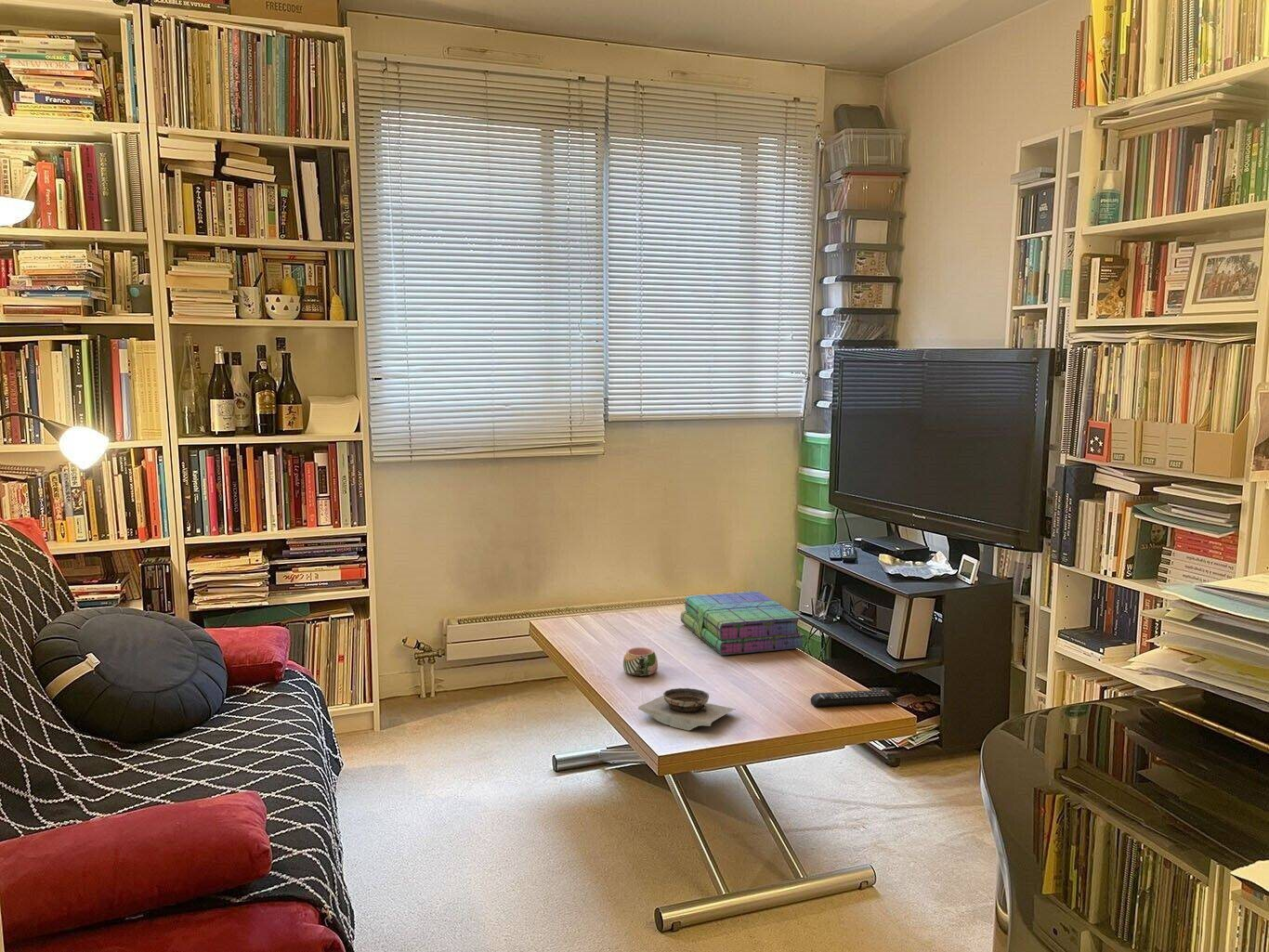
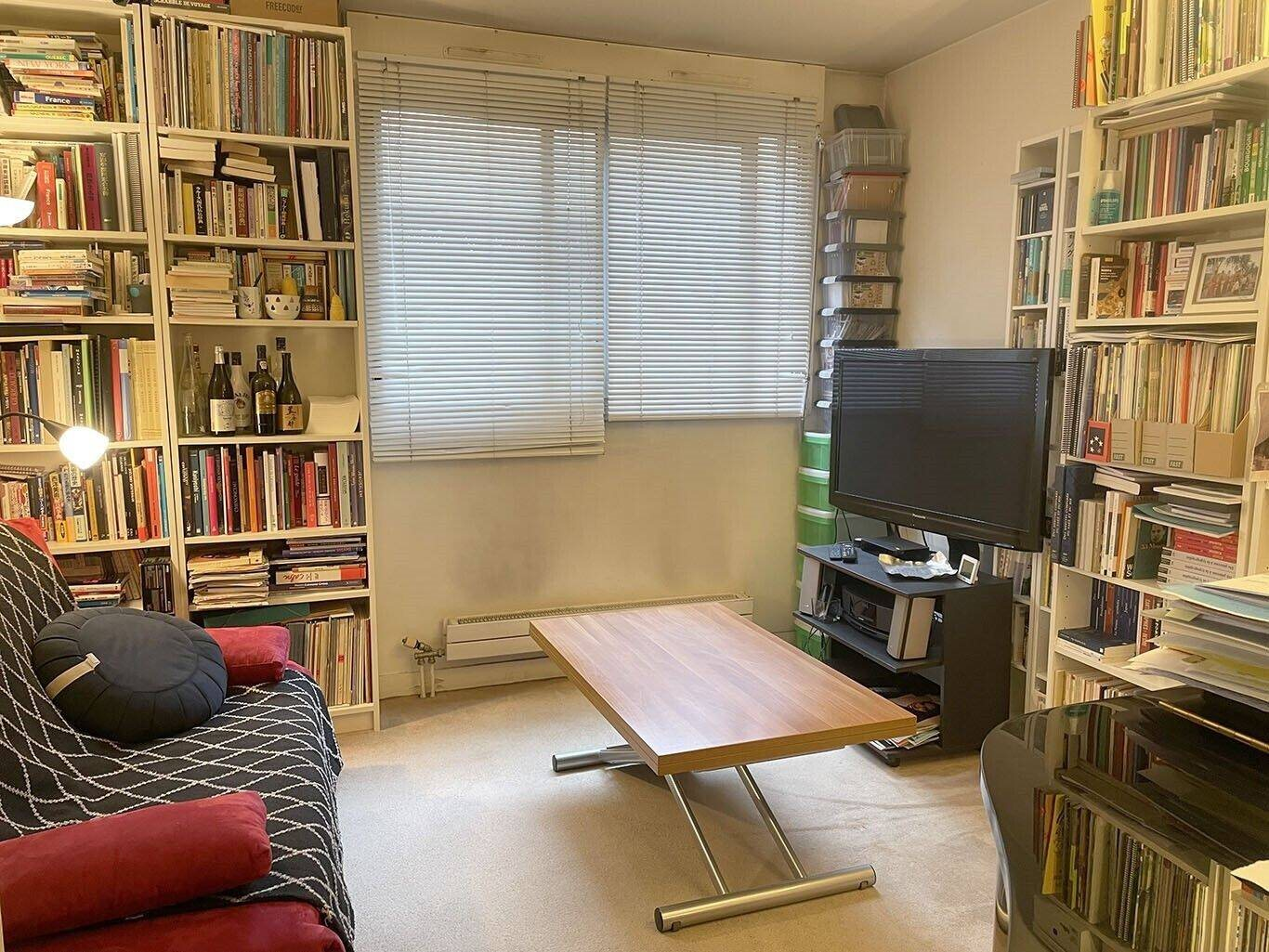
- mug [622,646,659,677]
- remote control [810,689,899,708]
- bowl [637,687,737,731]
- stack of books [679,591,806,656]
